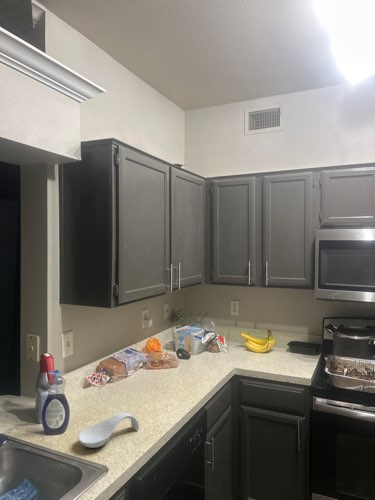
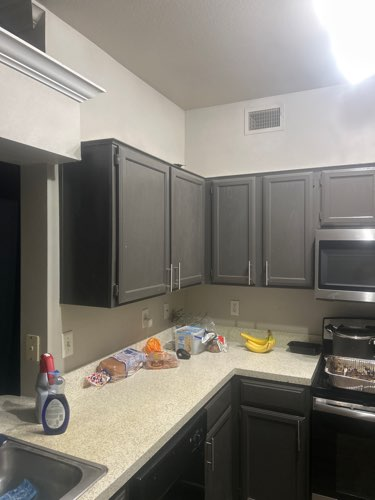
- spoon rest [77,412,140,449]
